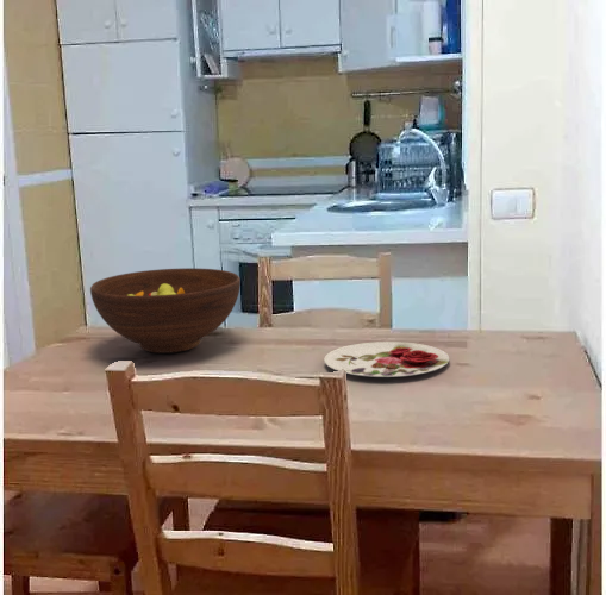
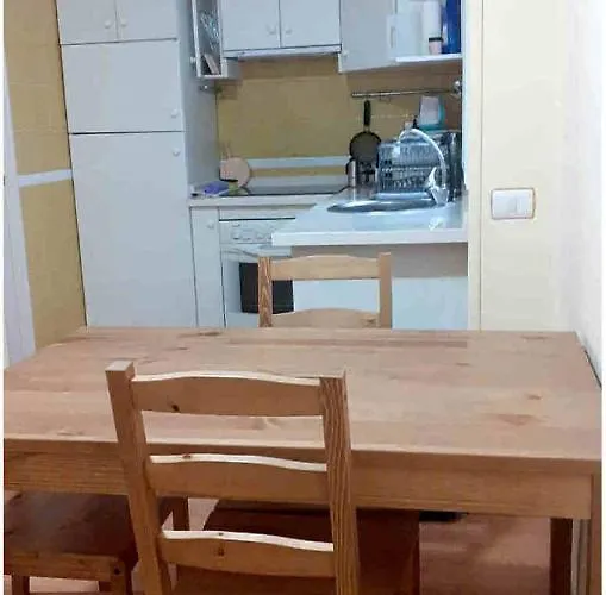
- fruit bowl [89,267,242,355]
- plate [323,340,450,378]
